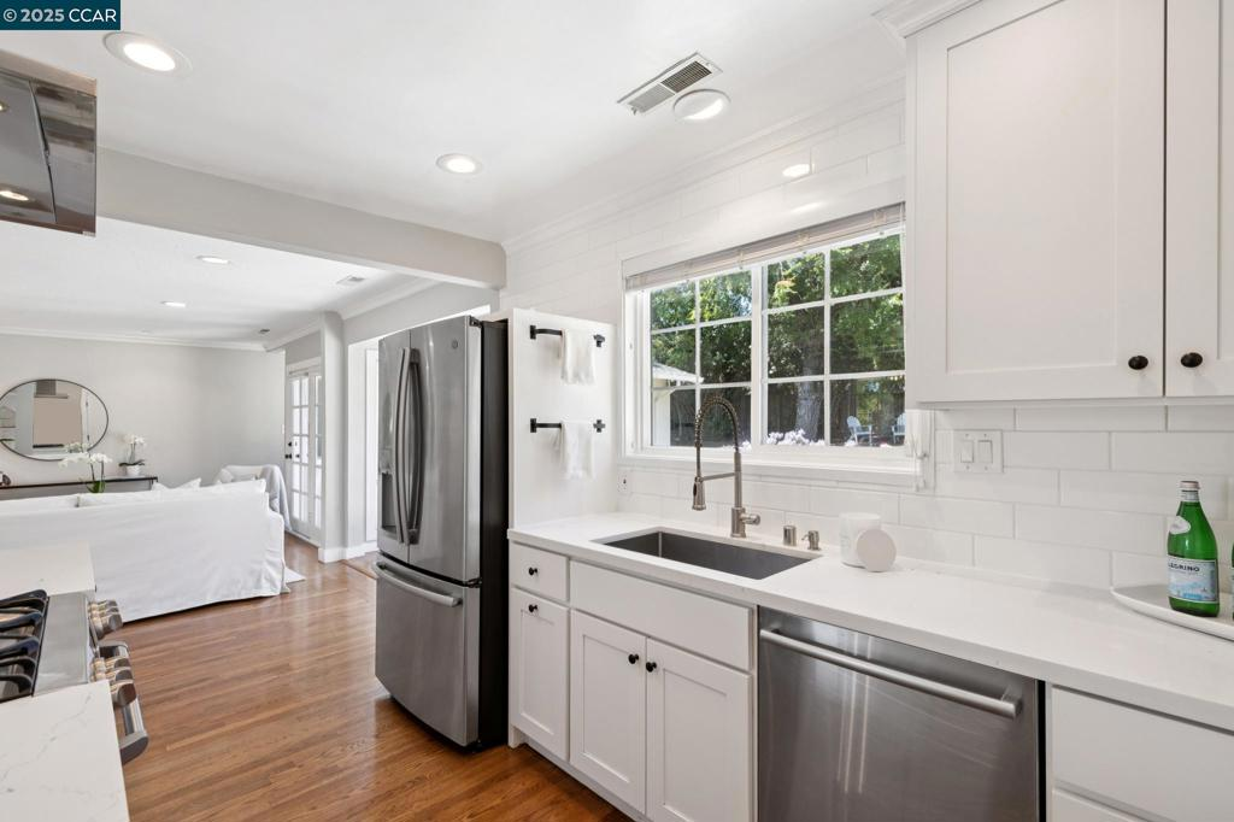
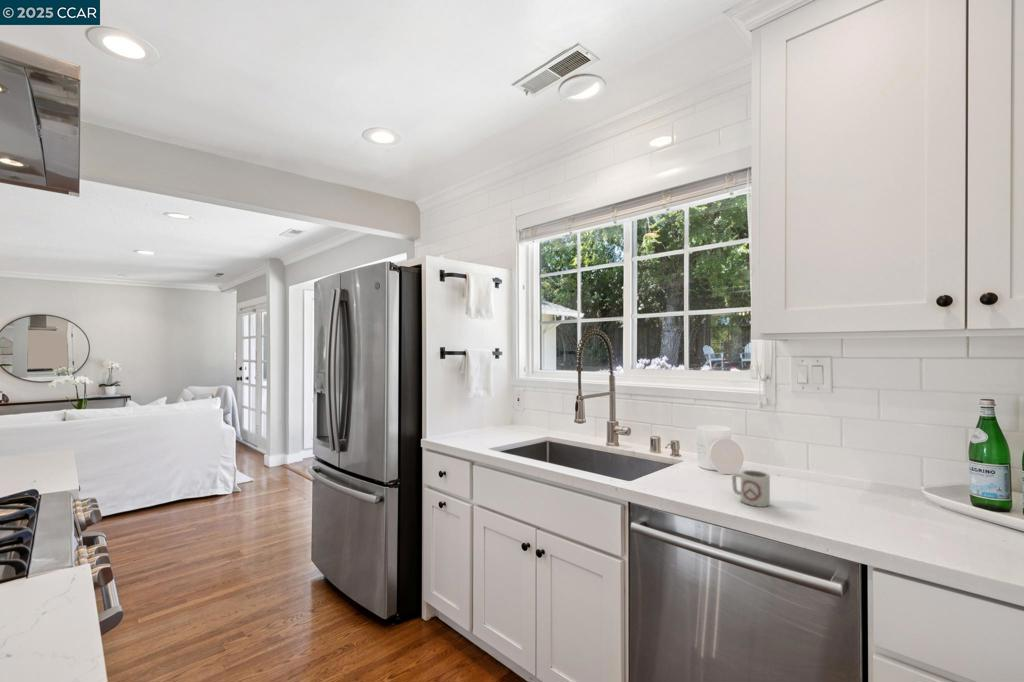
+ cup [731,469,771,508]
